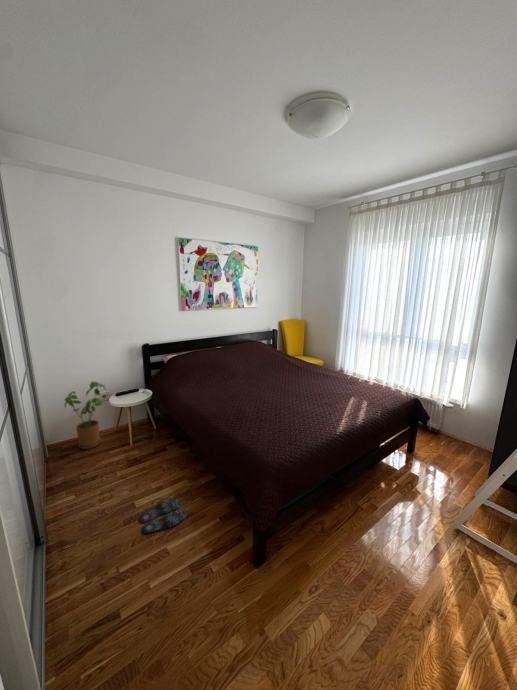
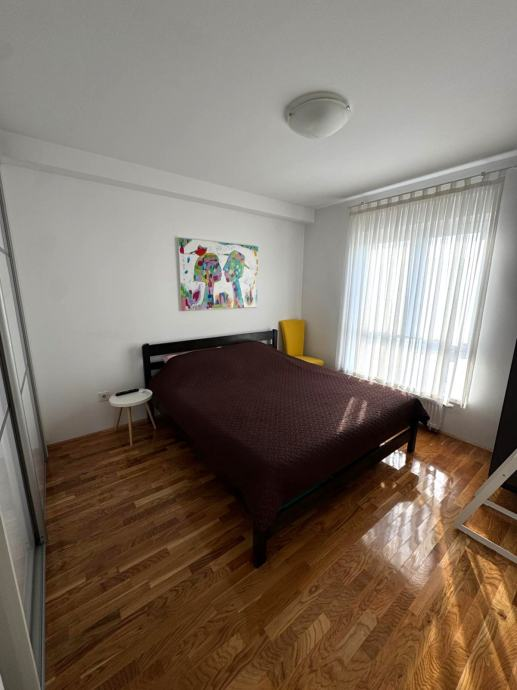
- slippers [138,498,188,535]
- house plant [63,381,107,450]
